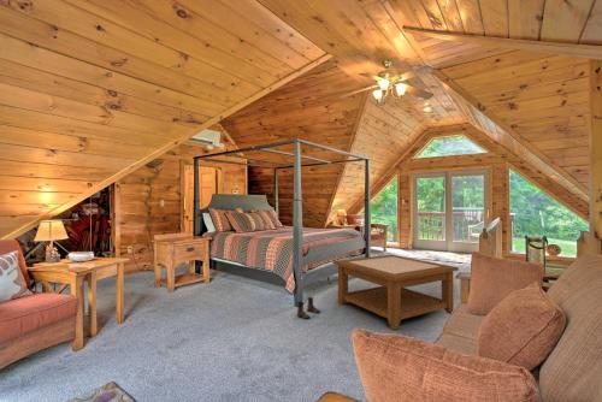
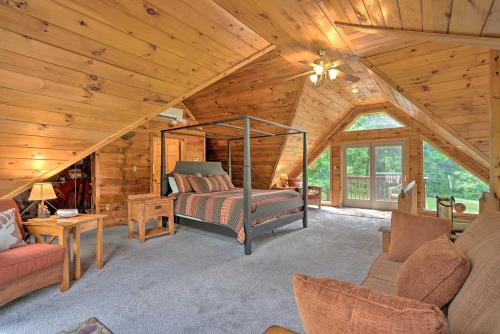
- coffee table [332,254,460,331]
- boots [296,296,321,320]
